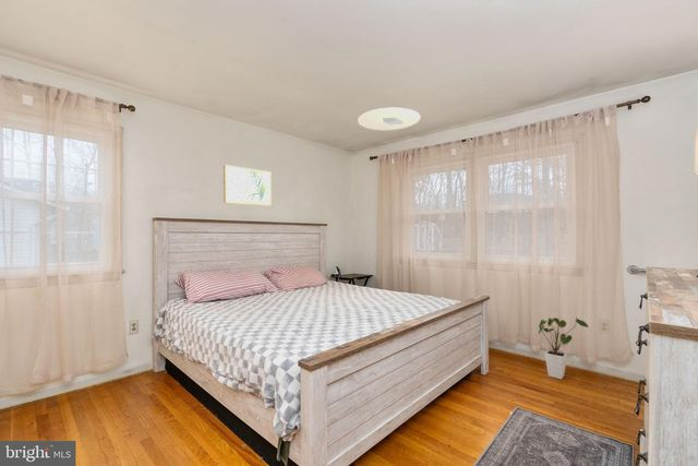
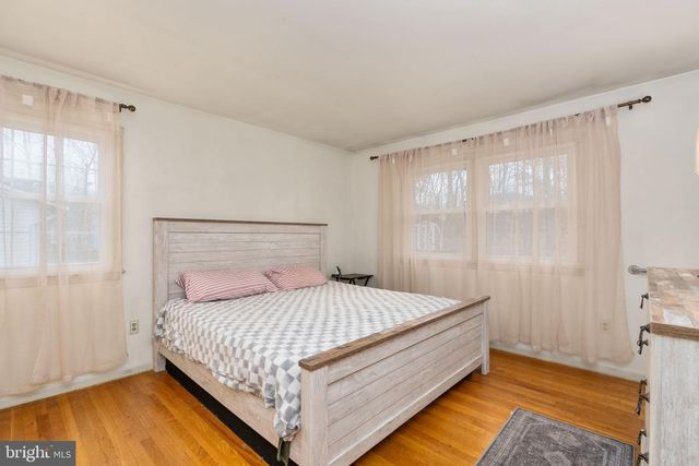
- wall art [222,164,273,207]
- ceiling light [357,107,422,131]
- house plant [537,316,590,380]
